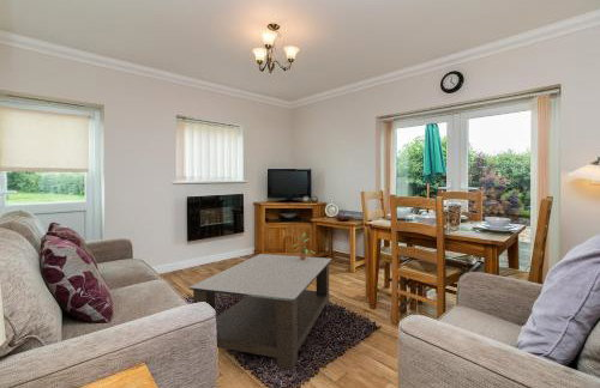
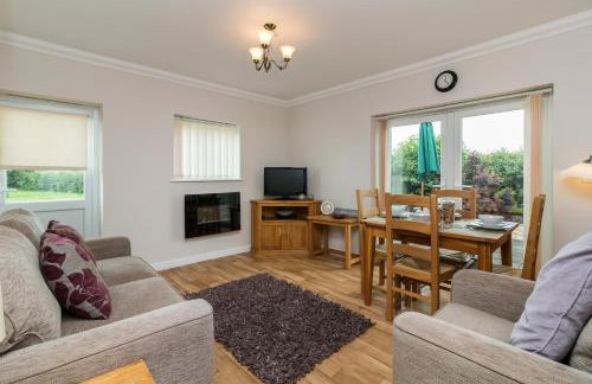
- potted plant [292,231,316,260]
- coffee table [188,253,332,372]
